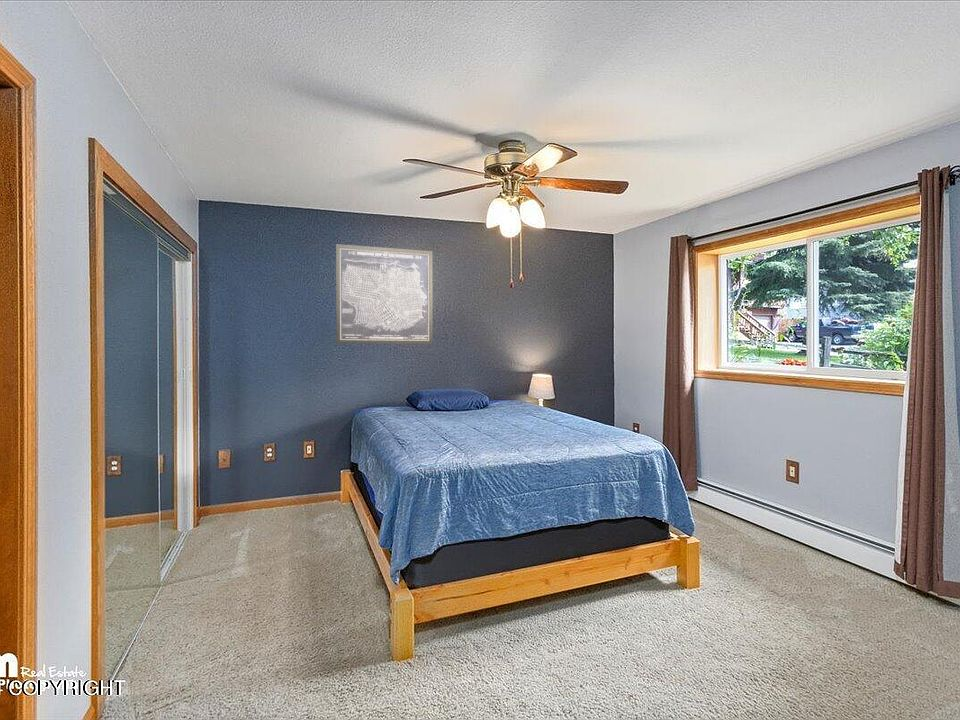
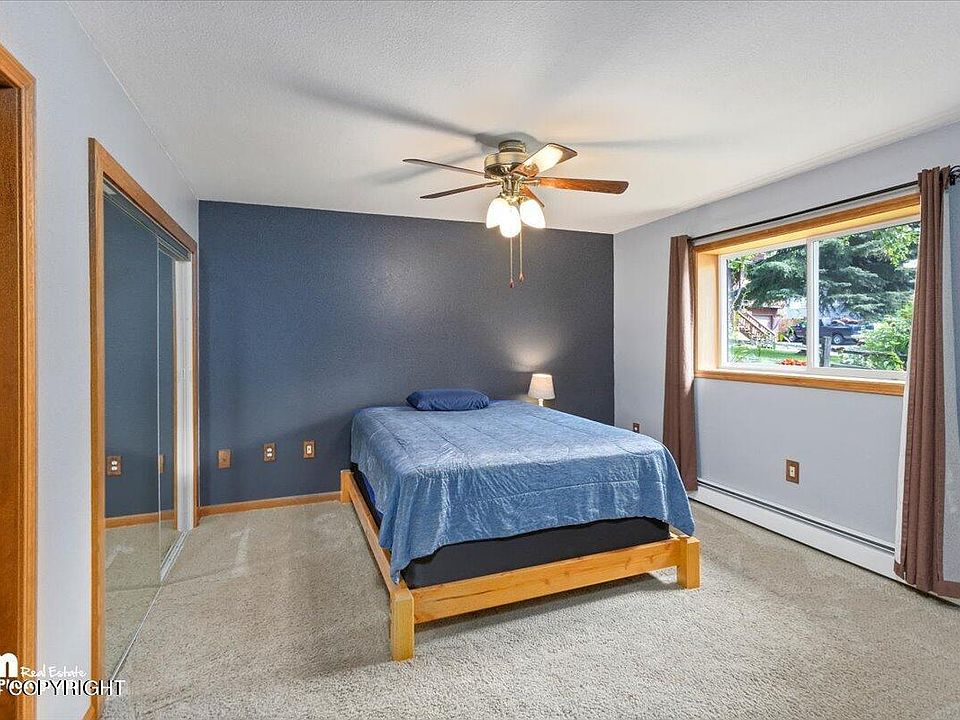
- wall art [335,243,434,345]
